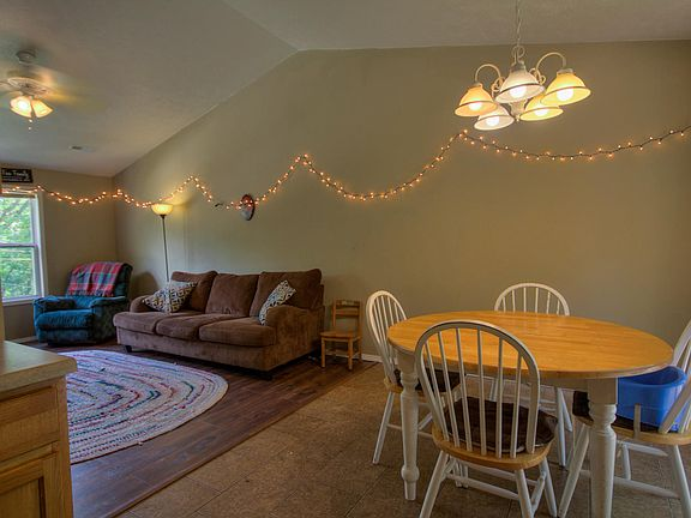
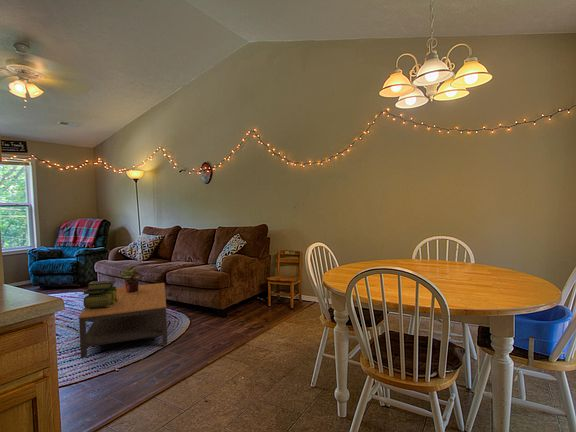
+ coffee table [78,282,168,359]
+ potted plant [118,266,142,293]
+ stack of books [81,279,118,309]
